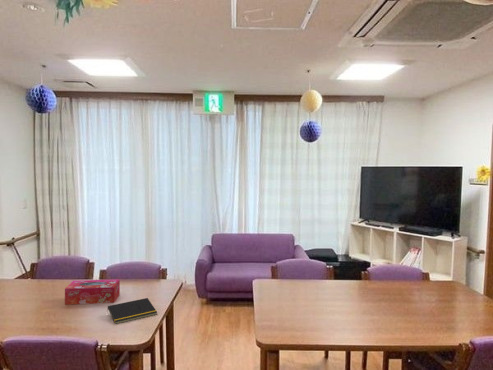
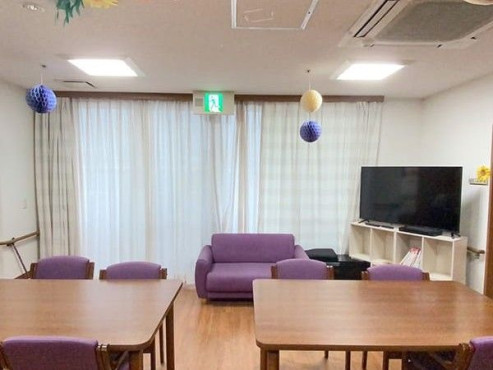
- tissue box [64,278,121,306]
- notepad [106,297,158,325]
